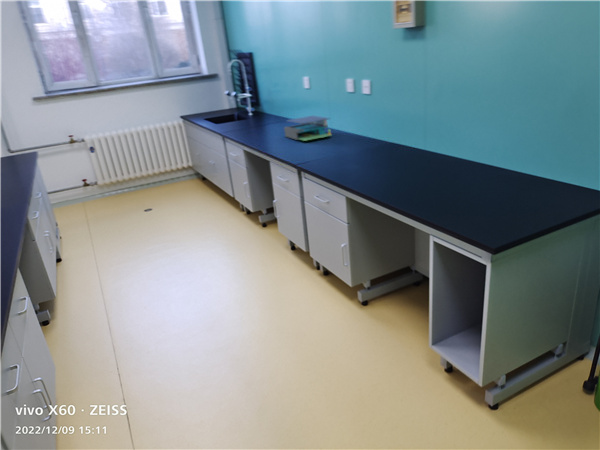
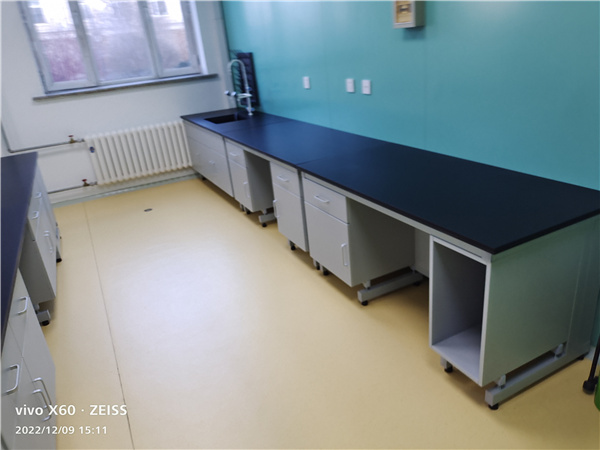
- binder [283,115,333,142]
